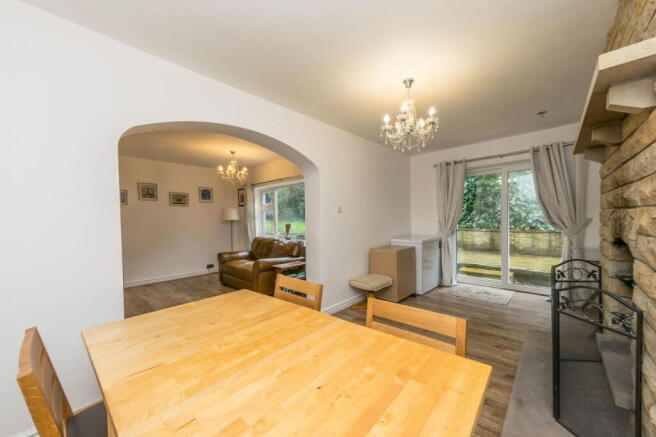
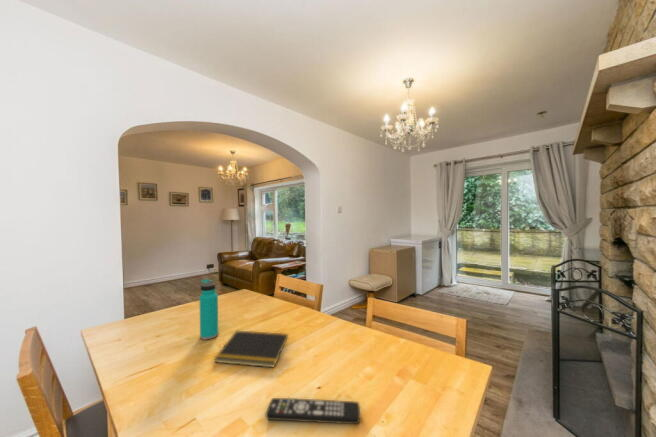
+ water bottle [198,278,219,341]
+ notepad [213,330,289,368]
+ remote control [265,397,361,425]
